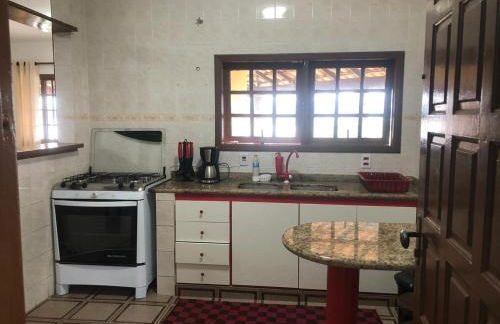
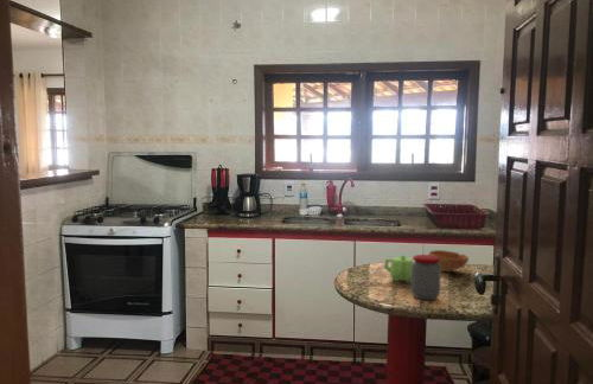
+ teapot [383,254,414,283]
+ bowl [427,249,470,273]
+ jar [410,254,442,301]
